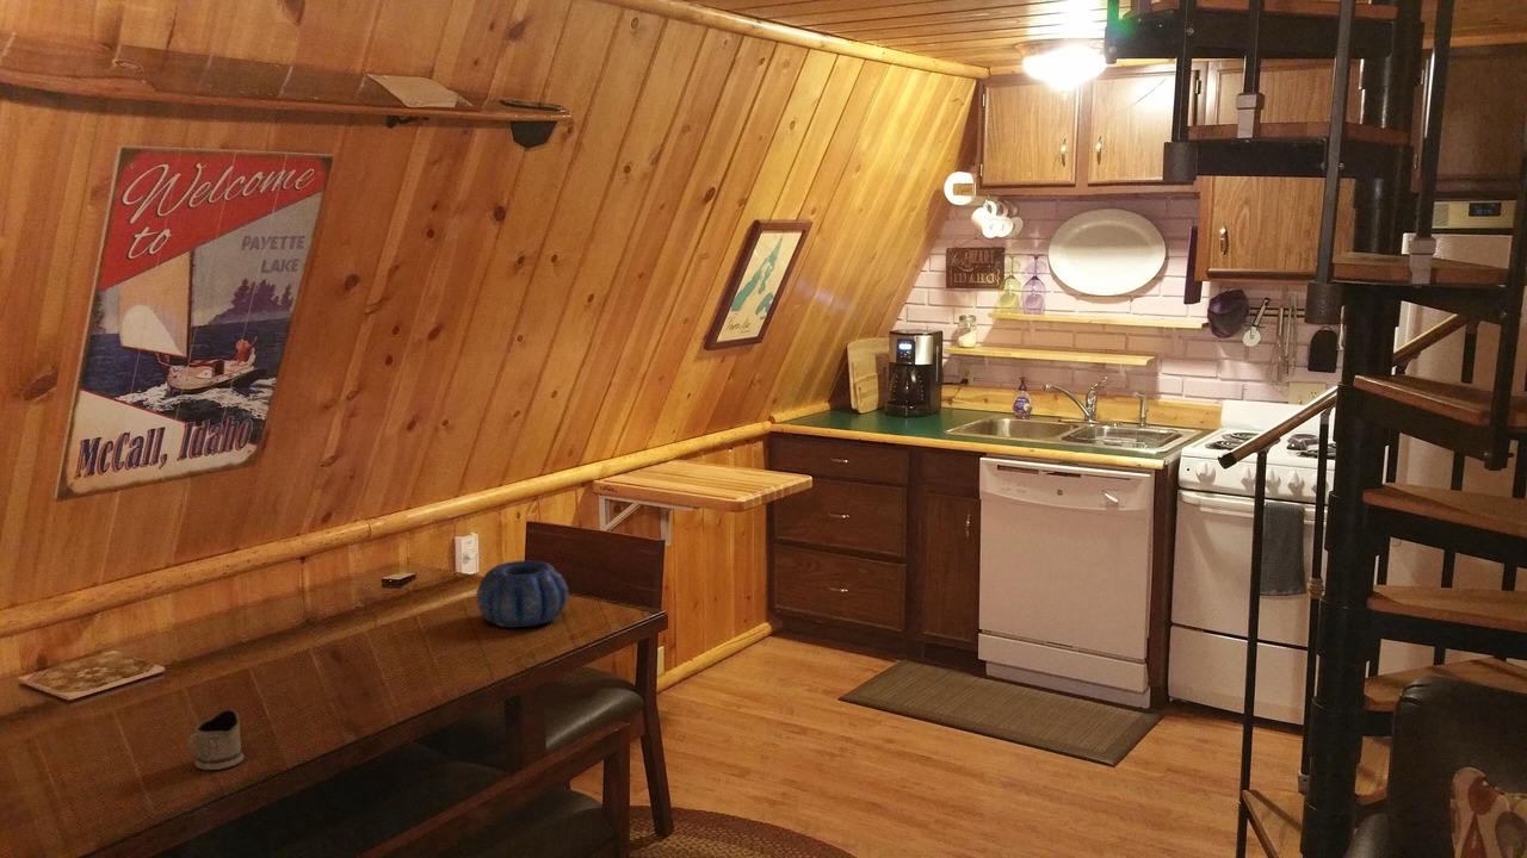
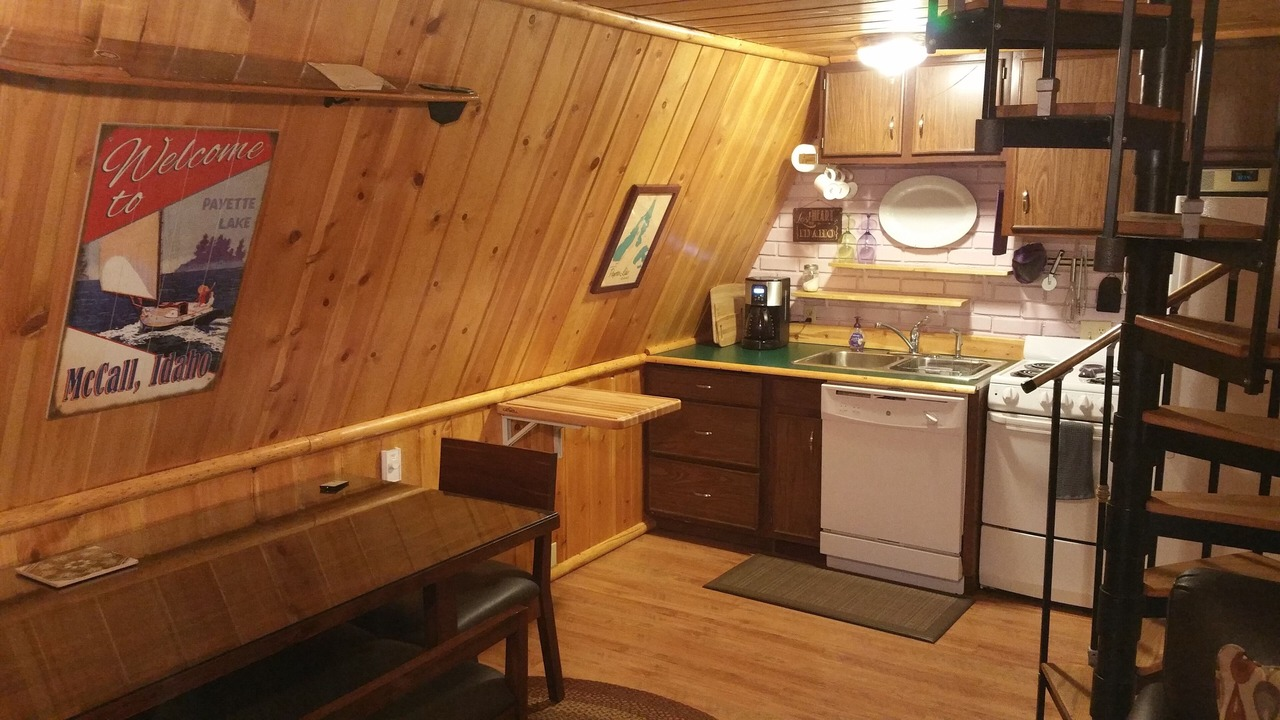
- decorative bowl [476,559,569,629]
- tea glass holder [187,708,246,771]
